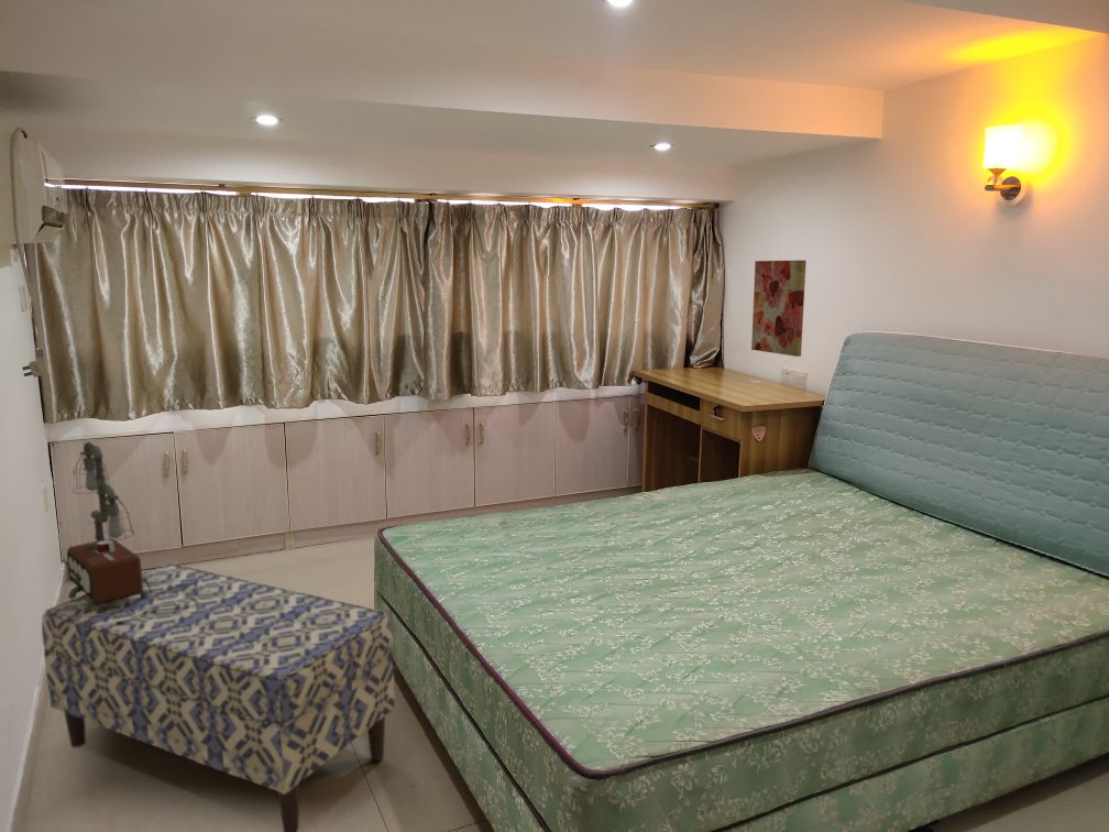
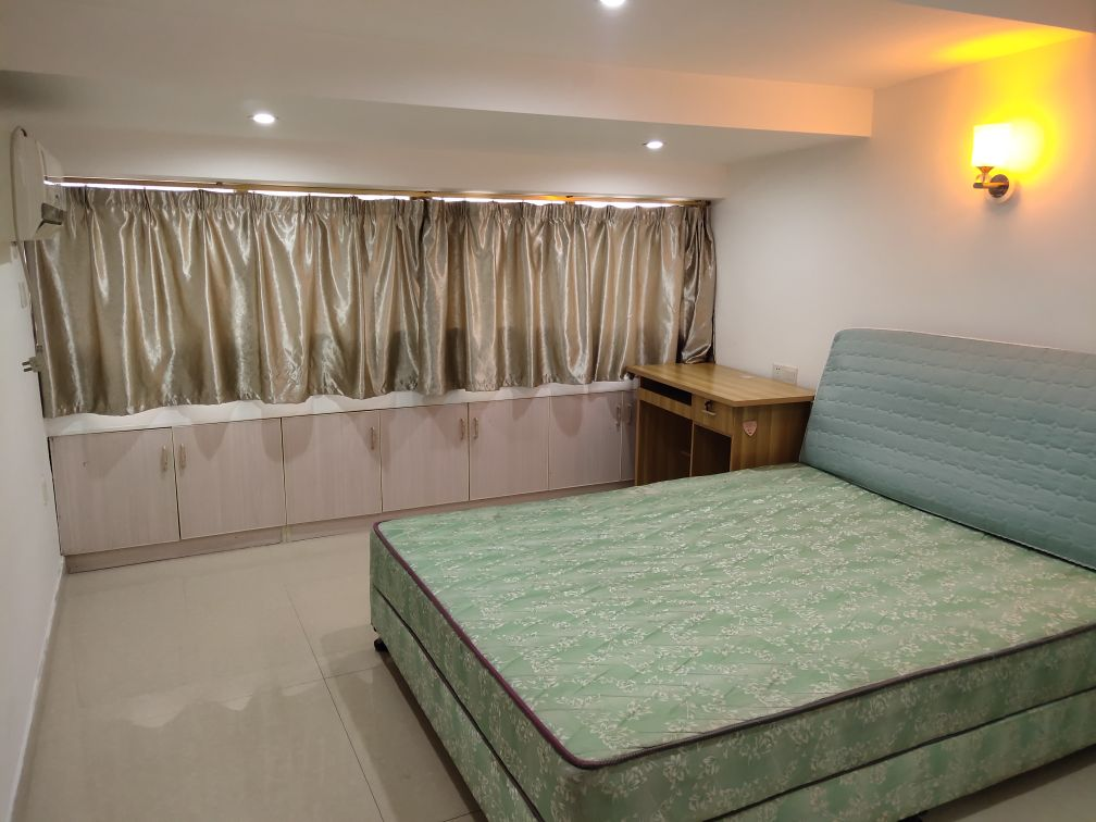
- bench [41,562,396,832]
- wall art [750,260,808,358]
- table lamp [66,441,198,625]
